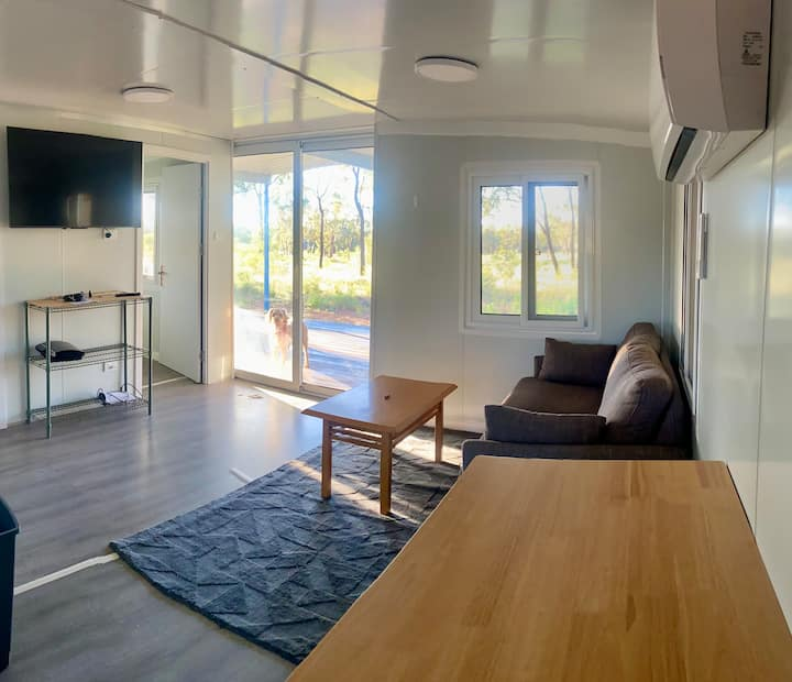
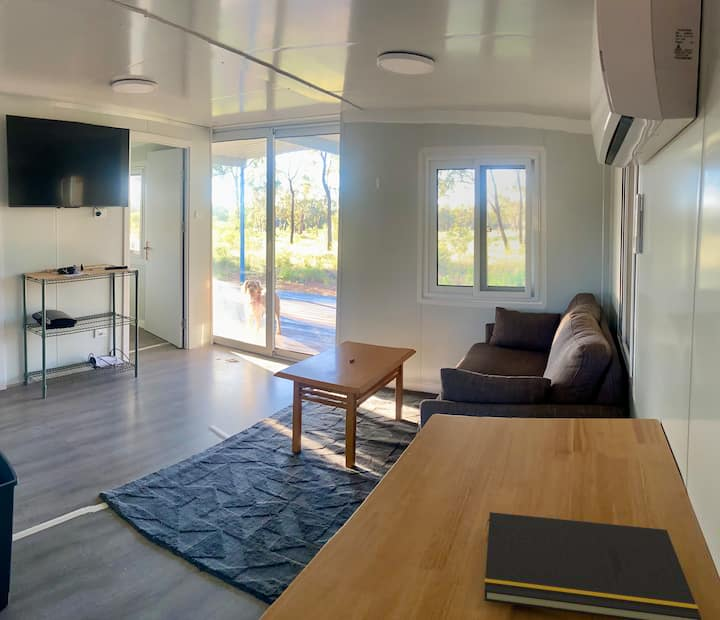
+ notepad [483,511,702,620]
